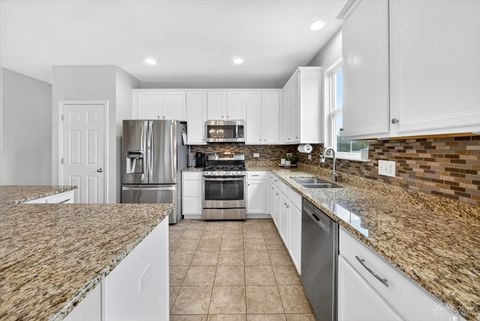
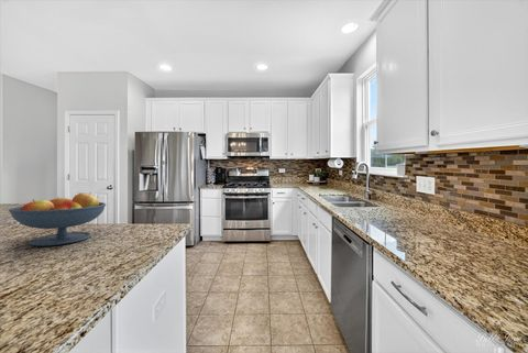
+ fruit bowl [8,191,107,247]
